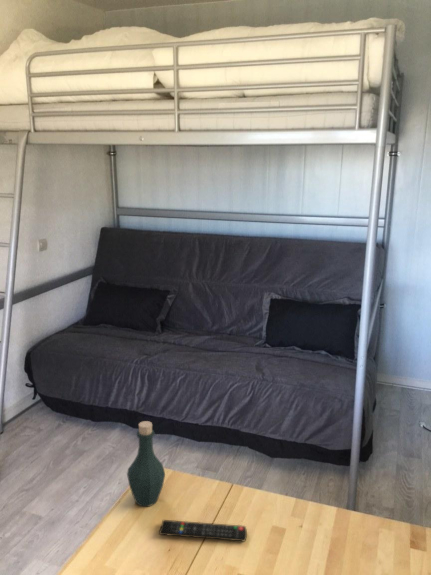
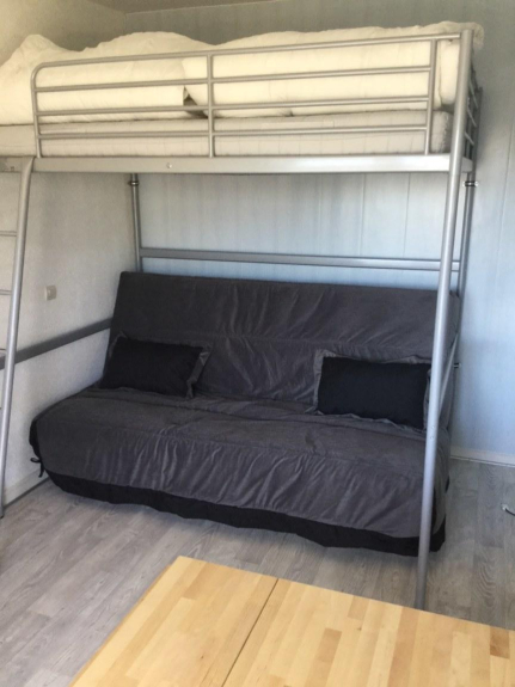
- remote control [158,519,248,542]
- bottle [126,420,166,507]
